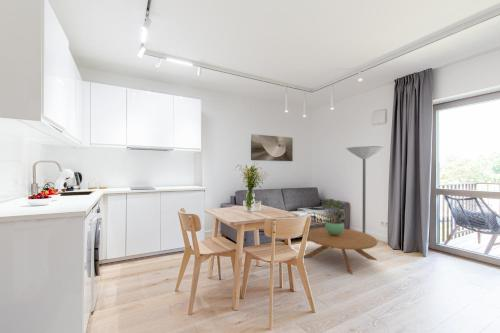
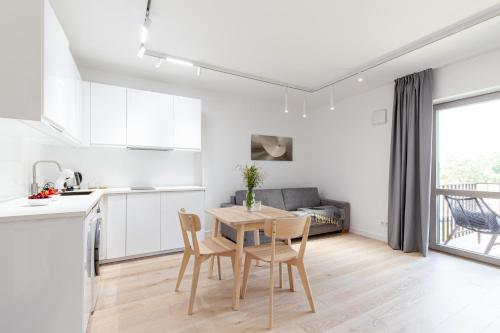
- coffee table [303,227,378,276]
- floor lamp [346,145,384,244]
- potted plant [321,198,345,235]
